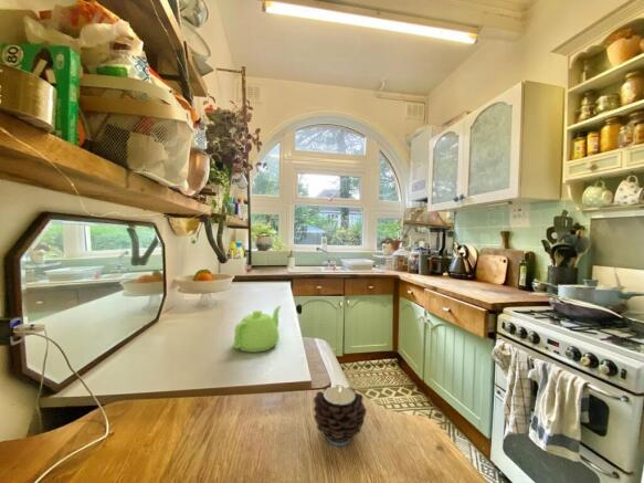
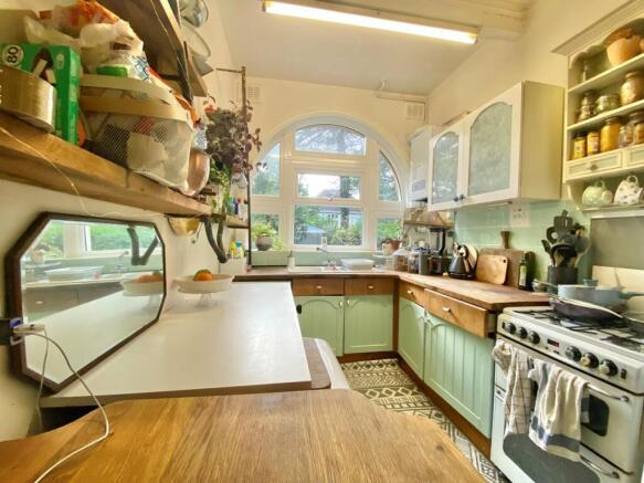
- teapot [232,305,283,354]
- candle [313,384,368,447]
